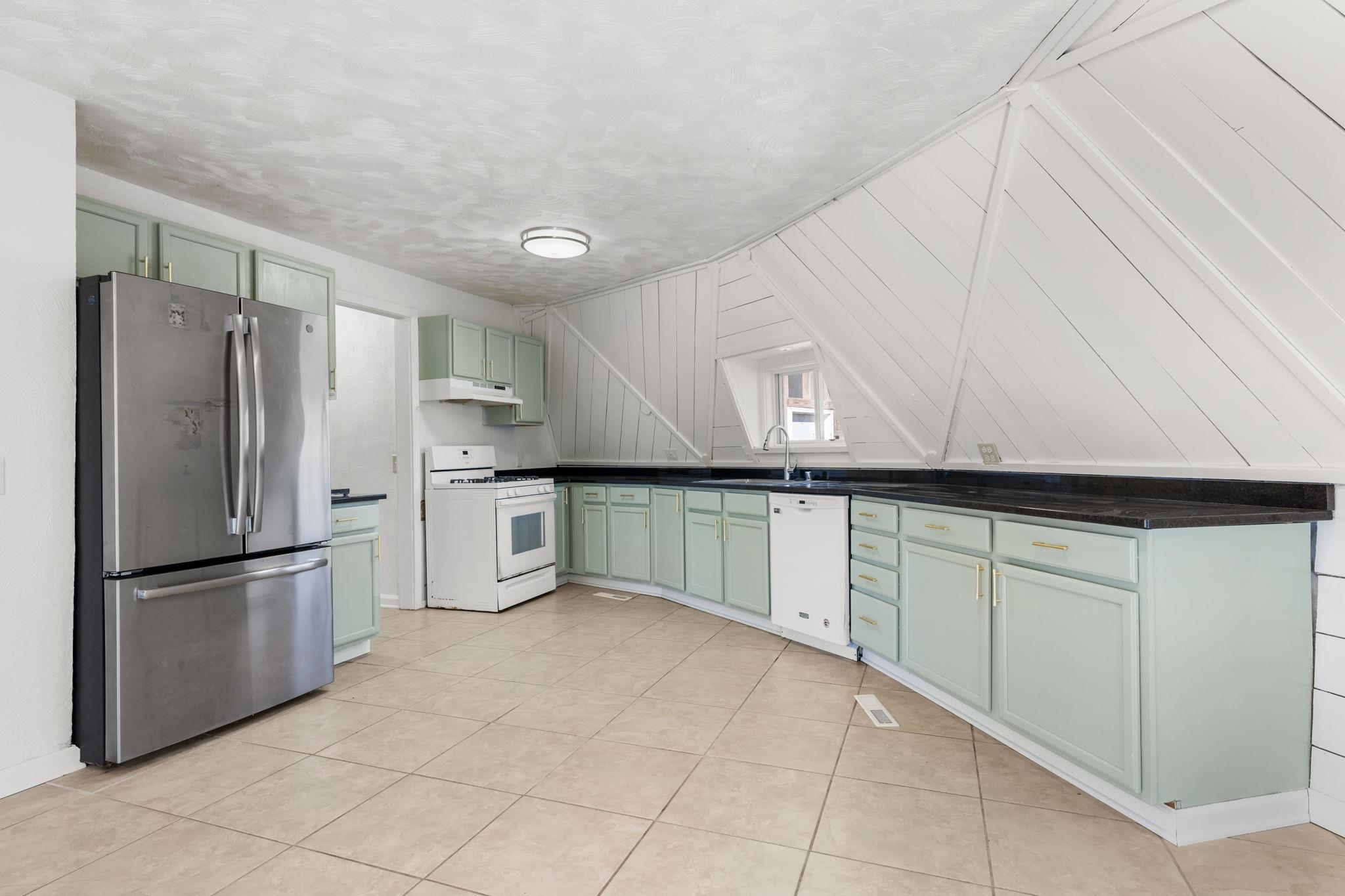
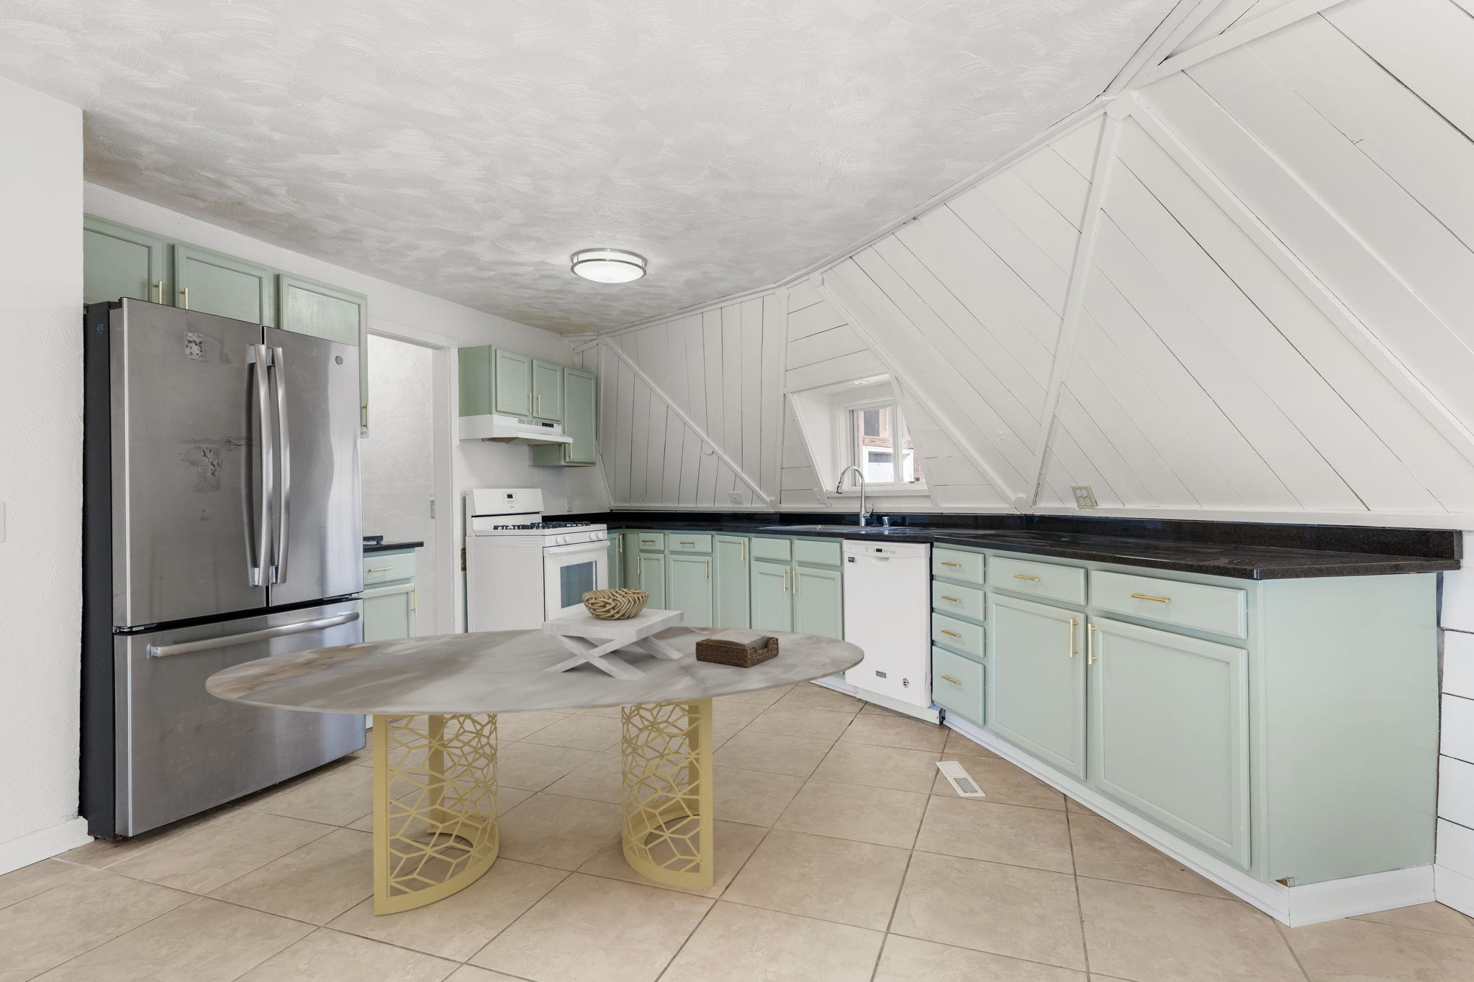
+ decorative bowl [541,587,685,681]
+ dining table [205,626,865,916]
+ napkin holder [695,629,779,667]
